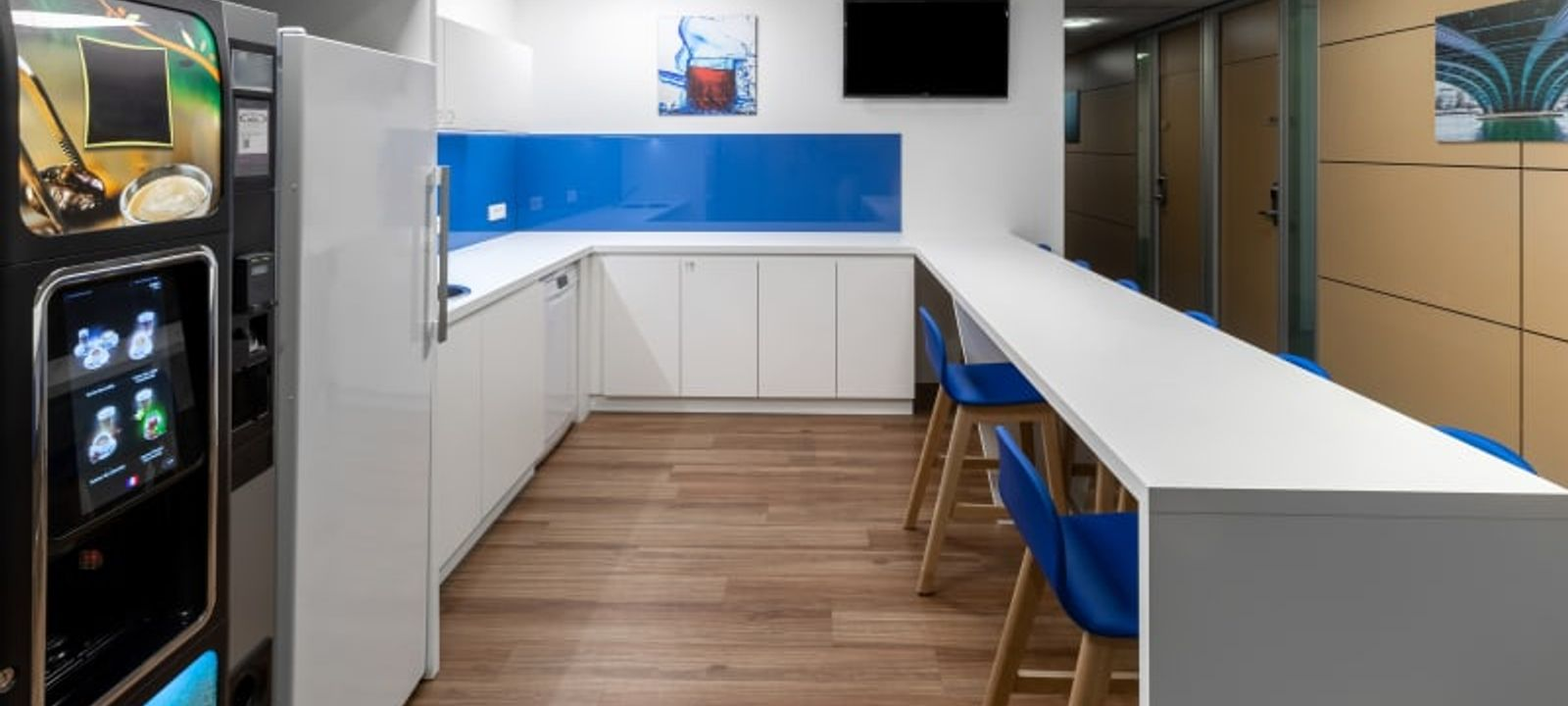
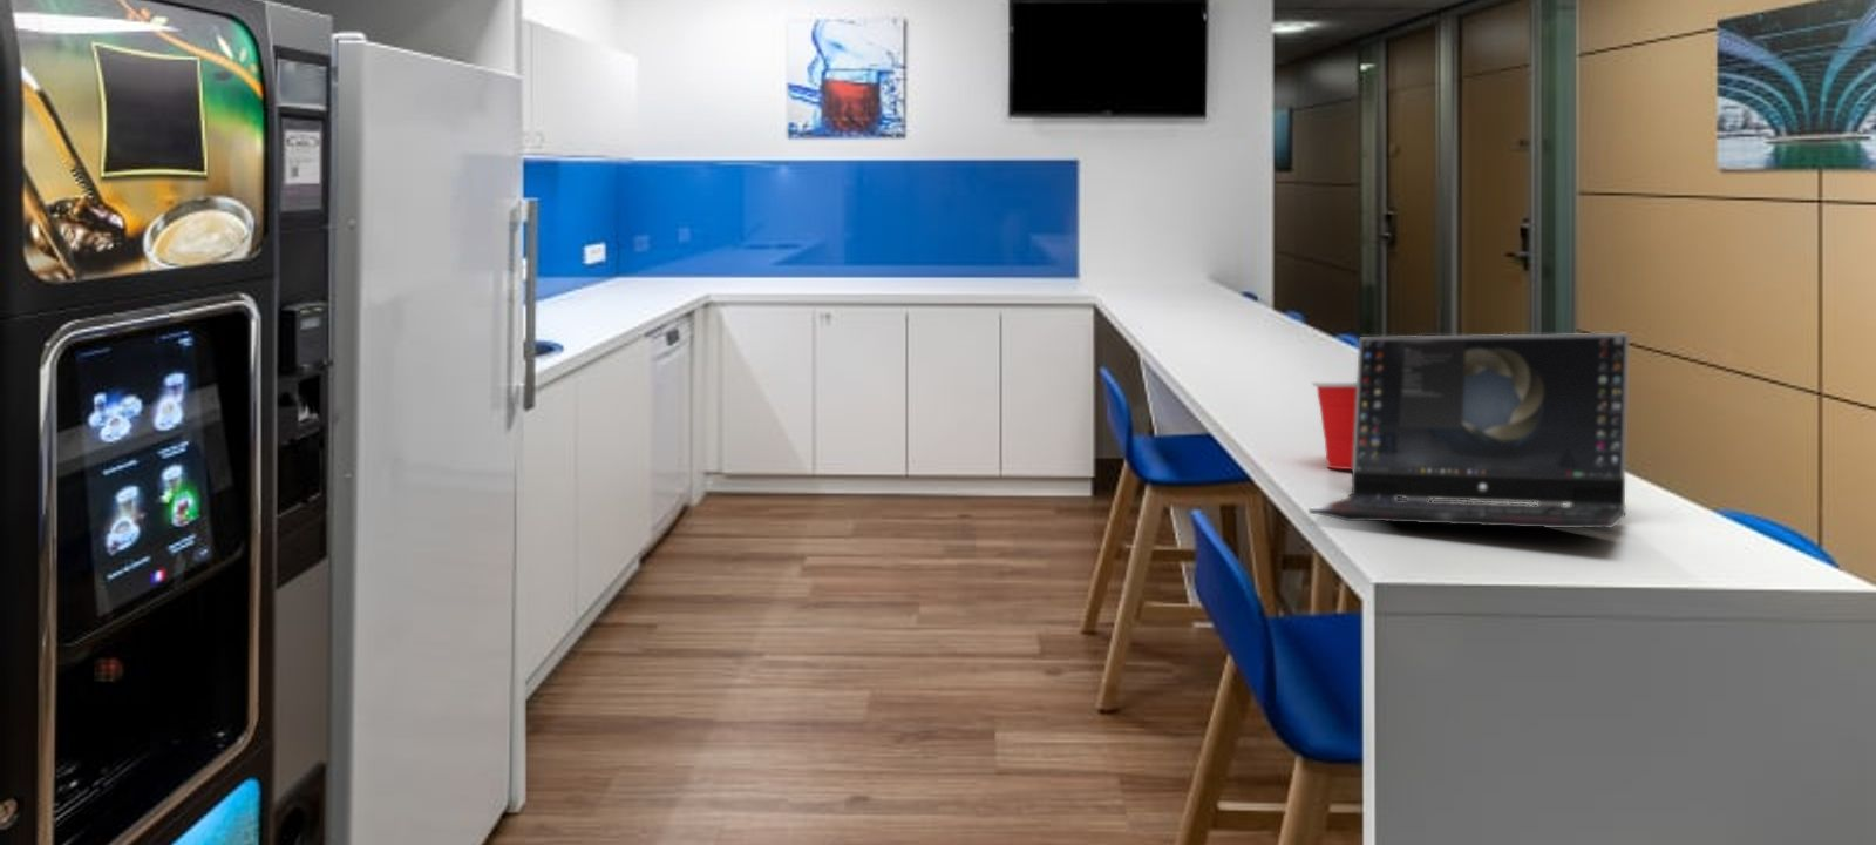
+ cup [1311,381,1357,470]
+ laptop computer [1308,332,1630,529]
